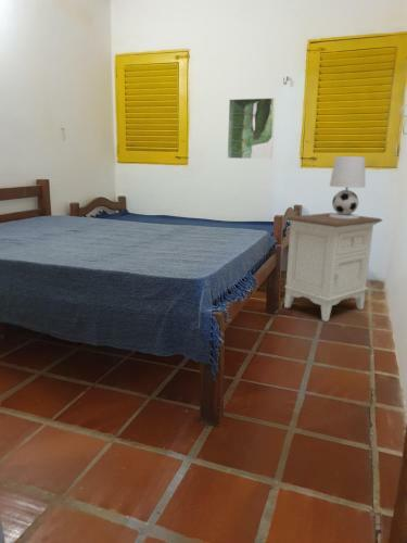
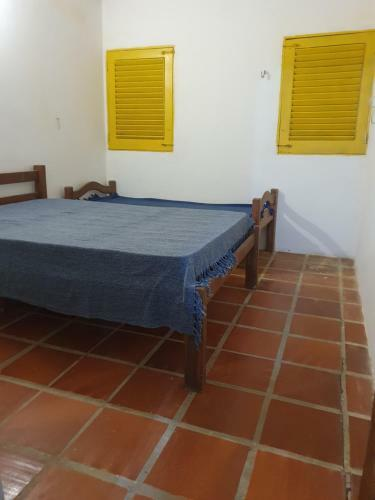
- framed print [226,97,276,161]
- nightstand [283,212,383,323]
- table lamp [329,155,366,218]
